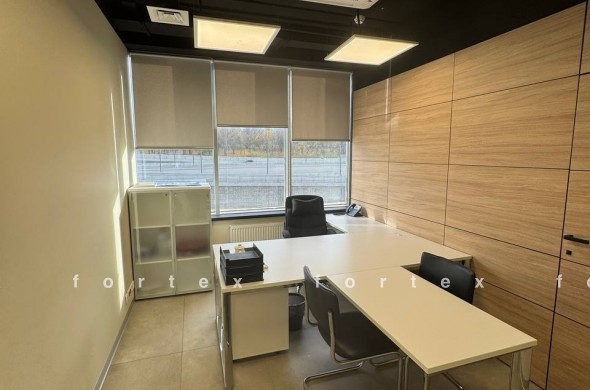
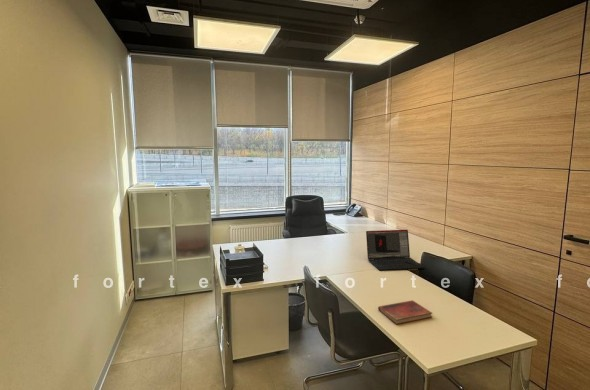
+ laptop [365,229,425,272]
+ diary [377,299,433,325]
